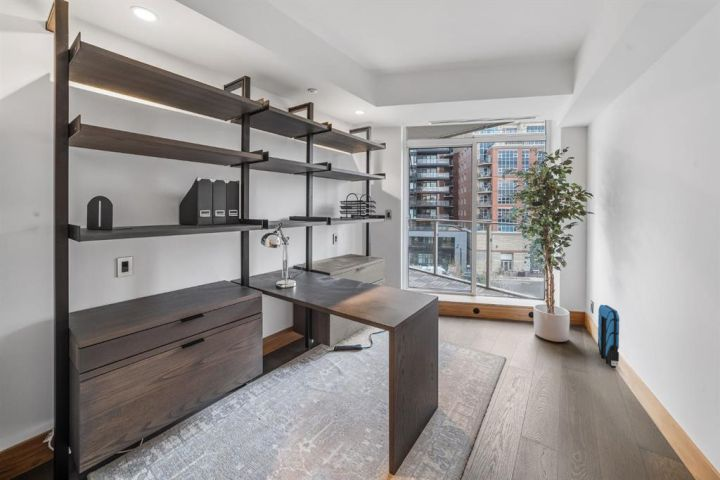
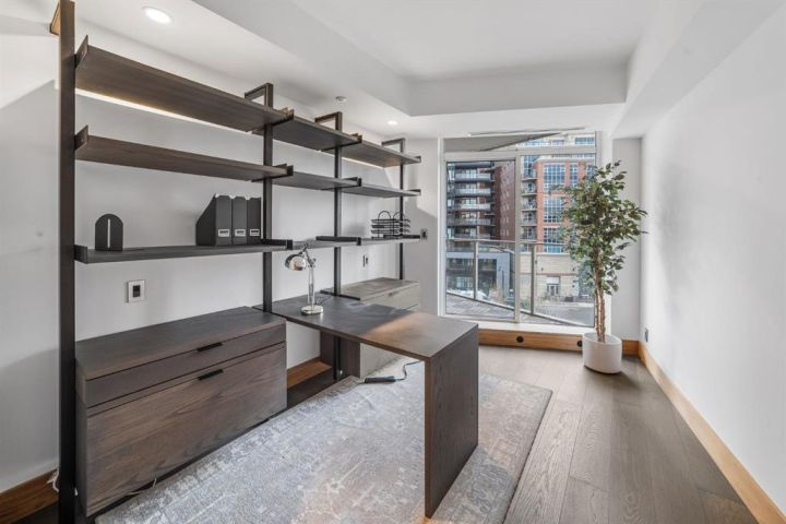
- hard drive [597,304,620,369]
